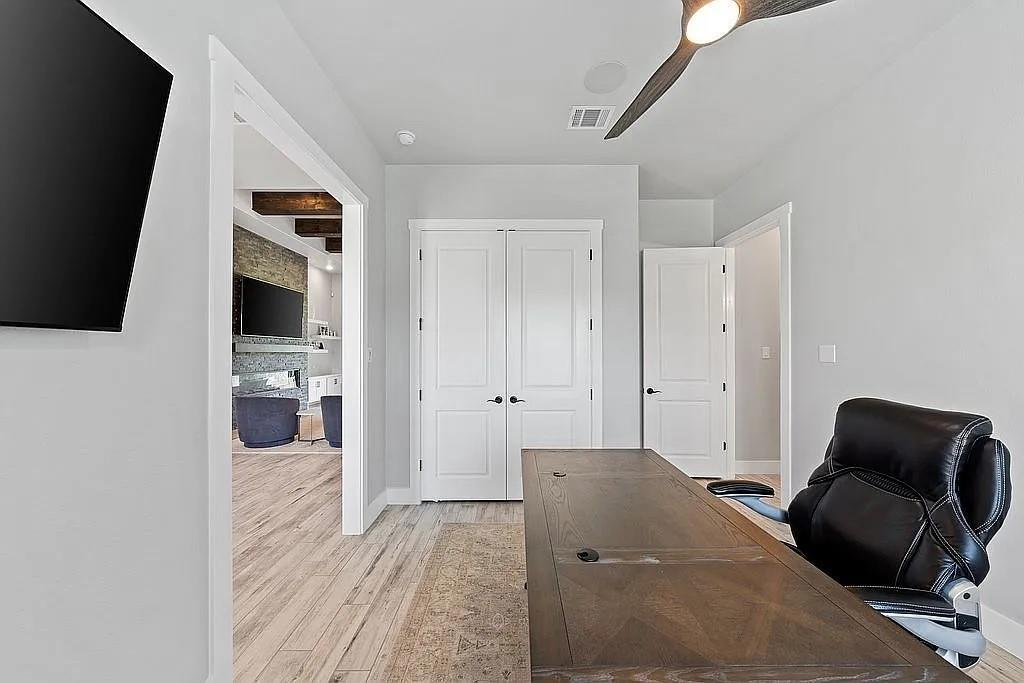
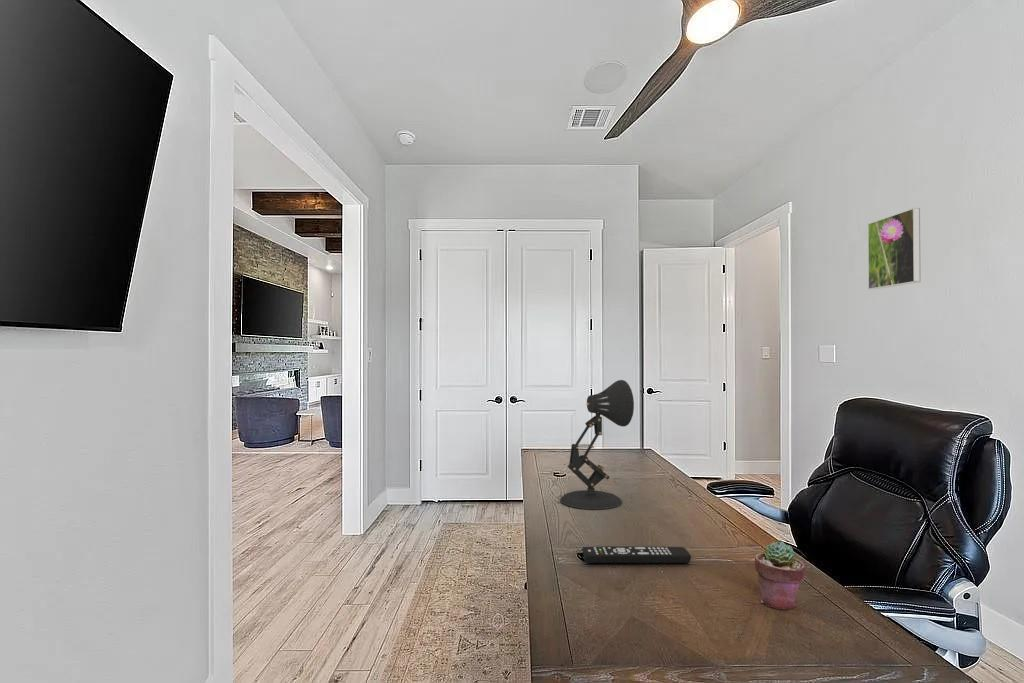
+ potted succulent [754,541,807,611]
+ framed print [867,207,921,290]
+ desk lamp [559,379,635,510]
+ remote control [582,546,692,564]
